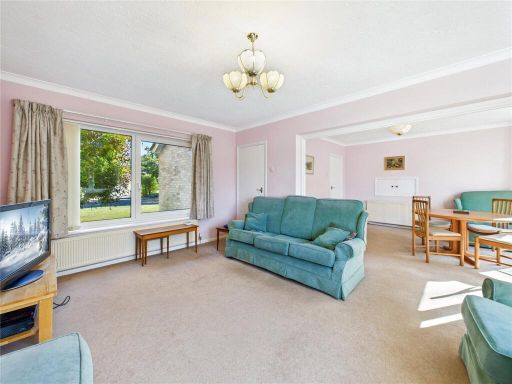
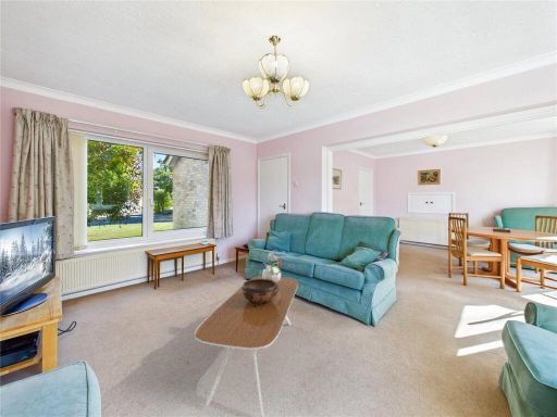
+ potted flower [260,251,283,283]
+ decorative bowl [240,279,278,305]
+ coffee table [194,275,299,417]
